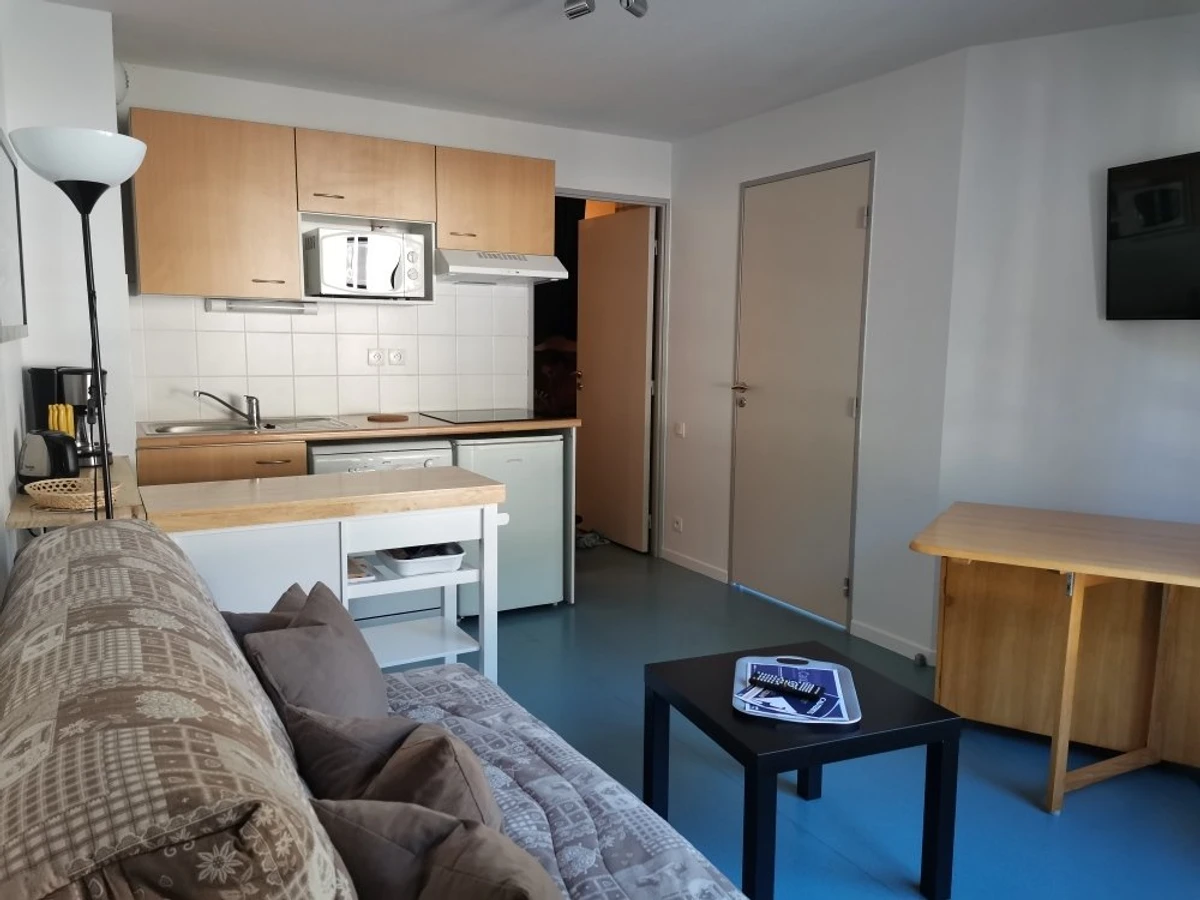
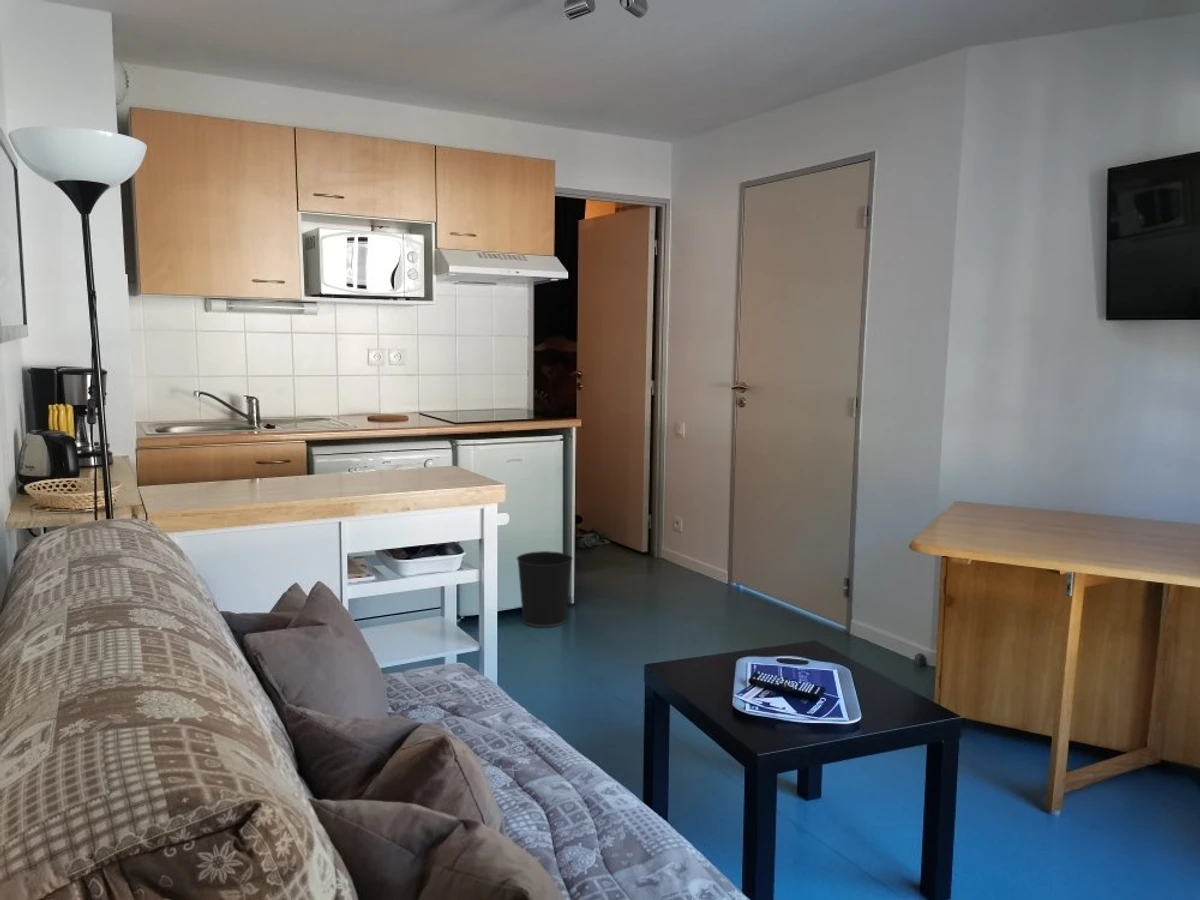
+ wastebasket [516,550,574,628]
